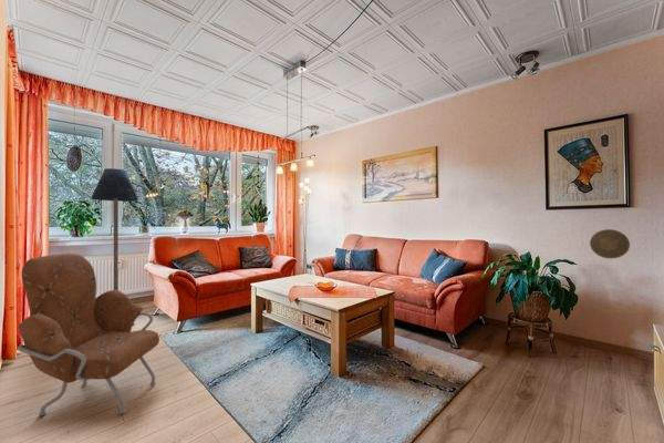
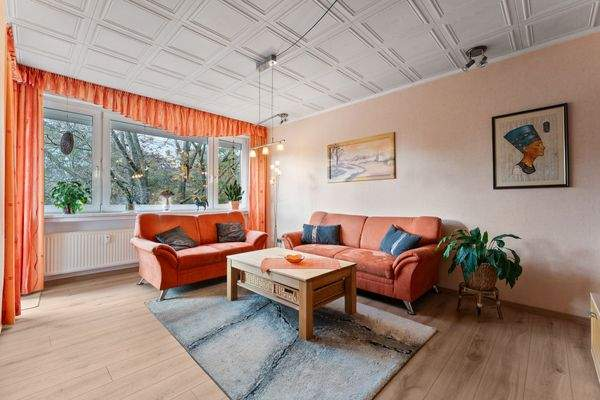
- armchair [15,253,160,416]
- decorative plate [589,228,631,259]
- floor lamp [91,167,139,326]
